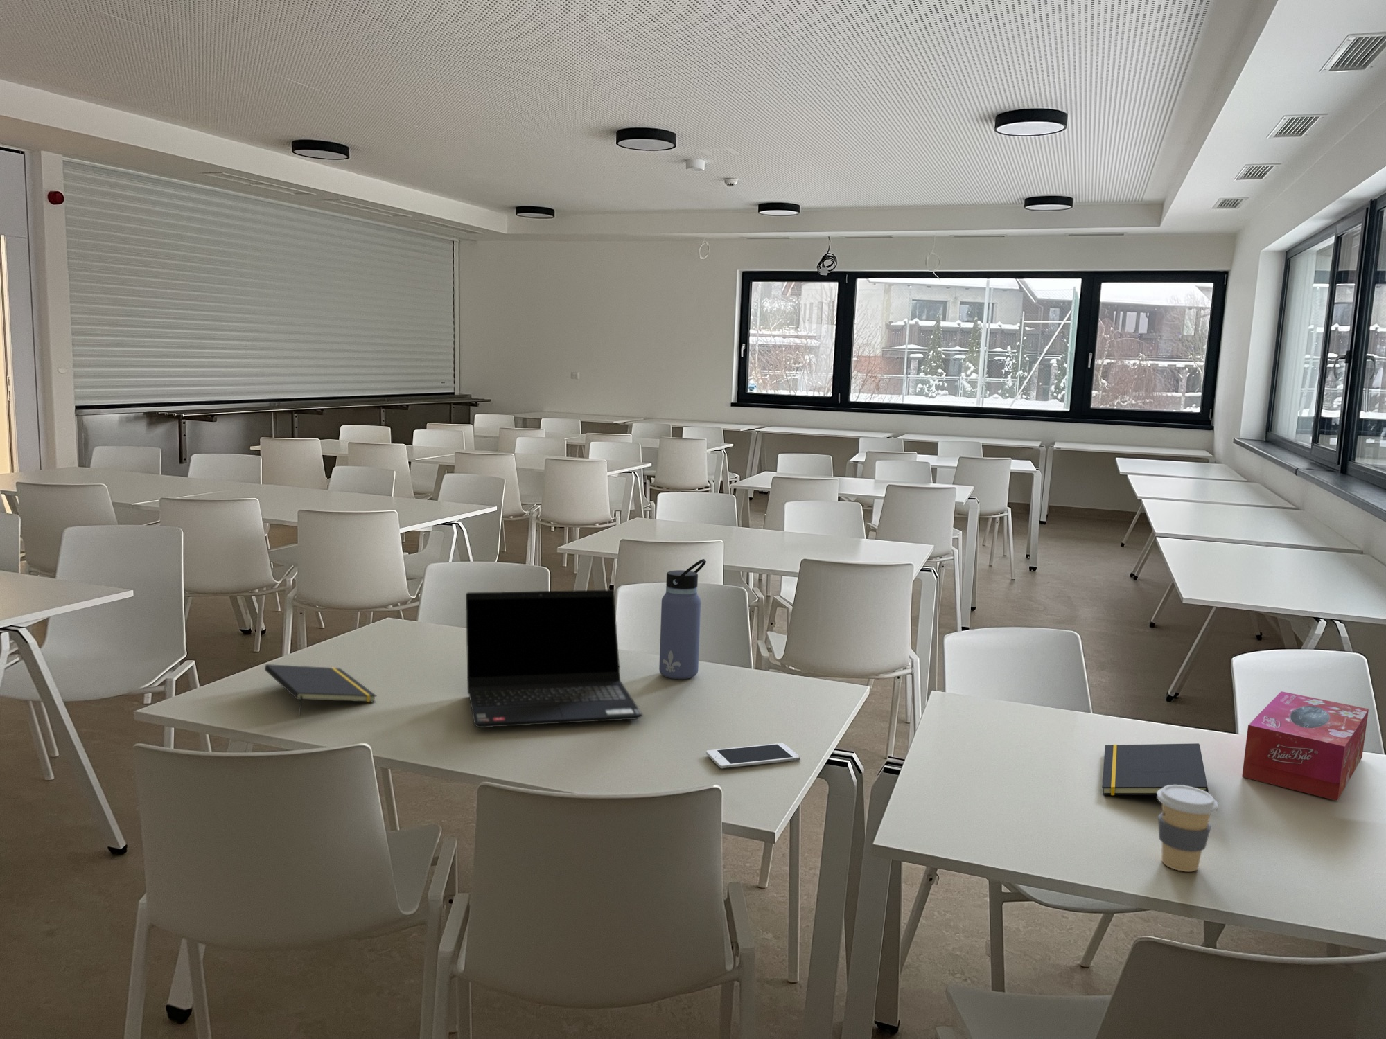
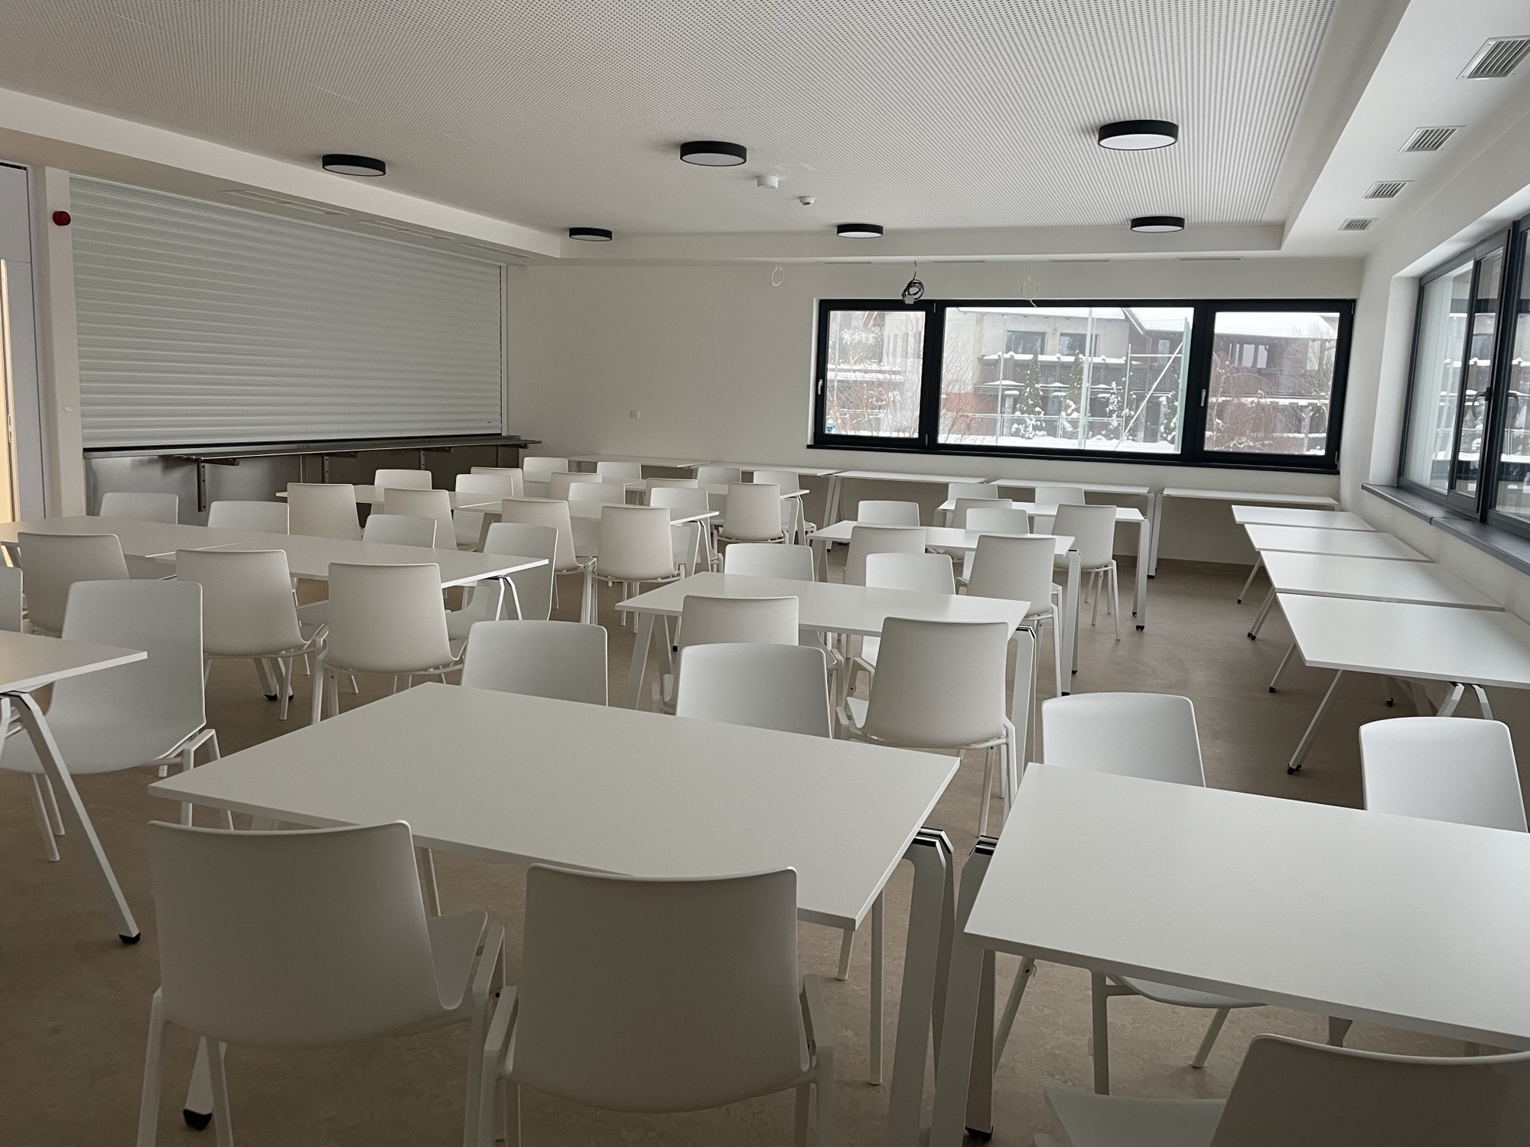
- cell phone [705,742,800,768]
- laptop computer [465,589,644,728]
- tissue box [1241,691,1370,801]
- coffee cup [1157,785,1219,872]
- notepad [1101,742,1209,796]
- water bottle [658,559,707,680]
- notepad [264,664,377,716]
